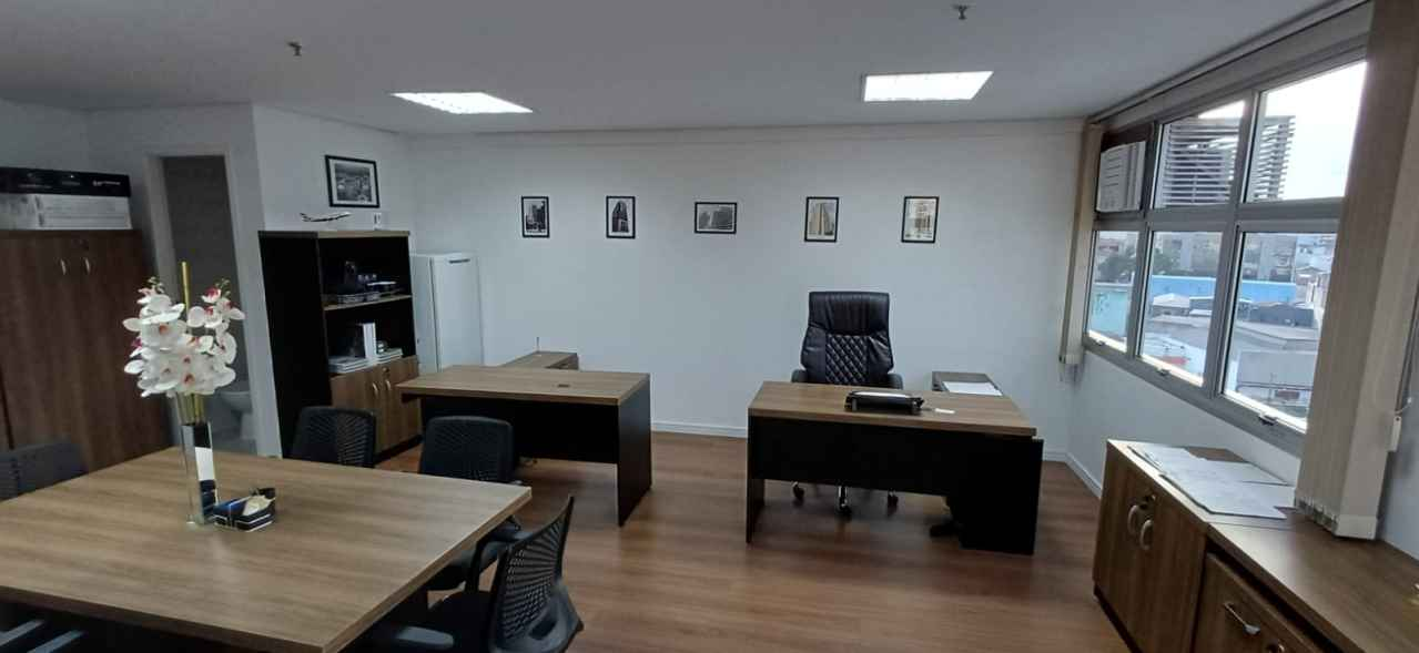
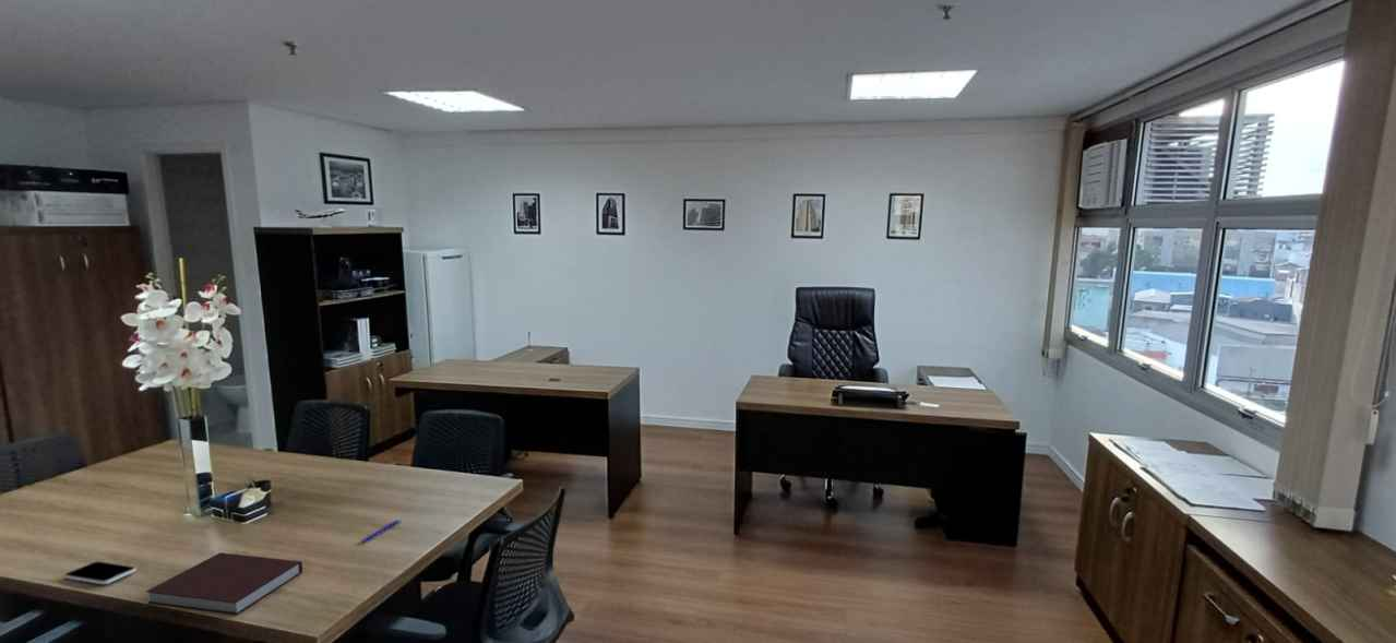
+ smartphone [63,560,138,585]
+ pen [360,517,403,544]
+ notebook [145,551,303,616]
